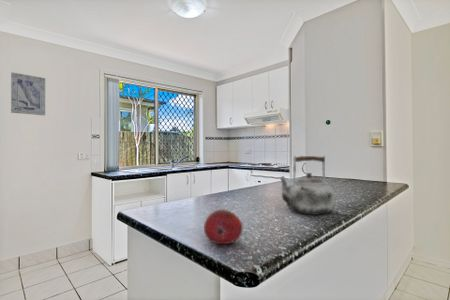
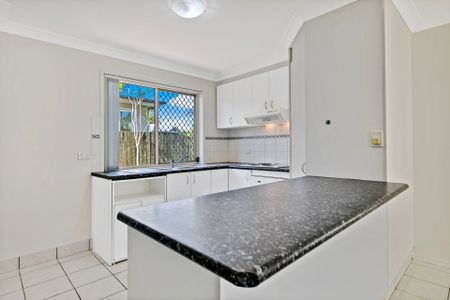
- kettle [277,155,335,216]
- fruit [203,209,244,245]
- wall art [10,71,46,116]
